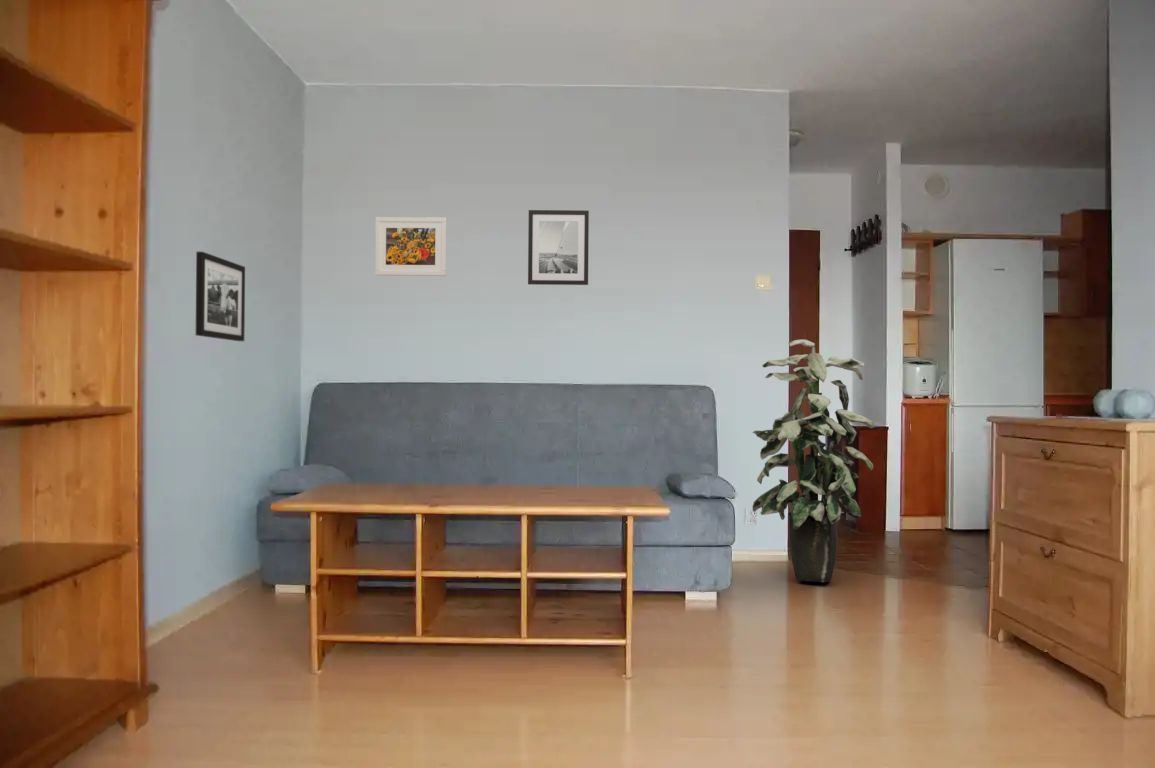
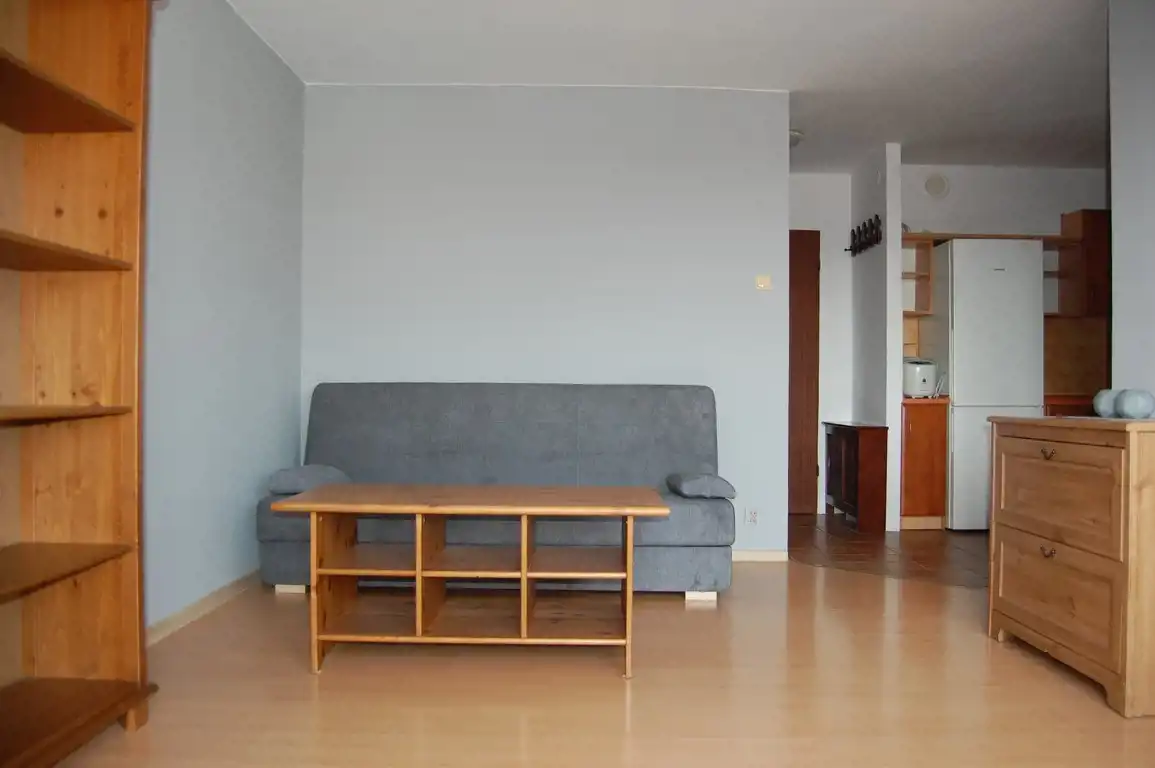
- indoor plant [752,339,875,583]
- wall art [527,209,590,286]
- picture frame [195,251,246,342]
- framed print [374,216,448,277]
